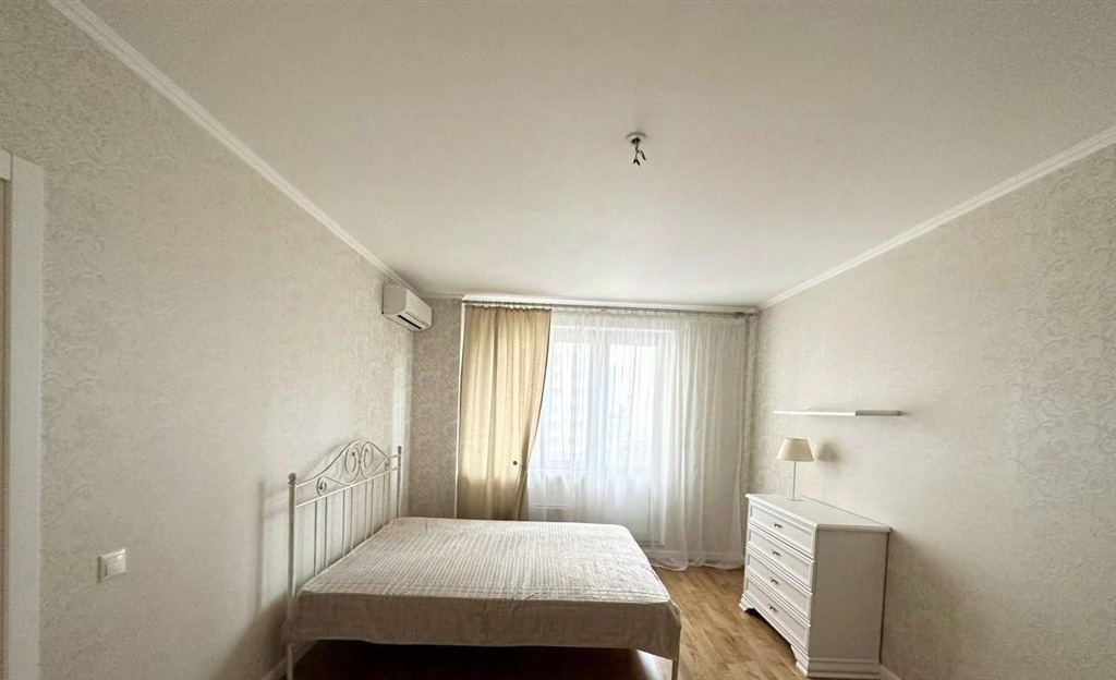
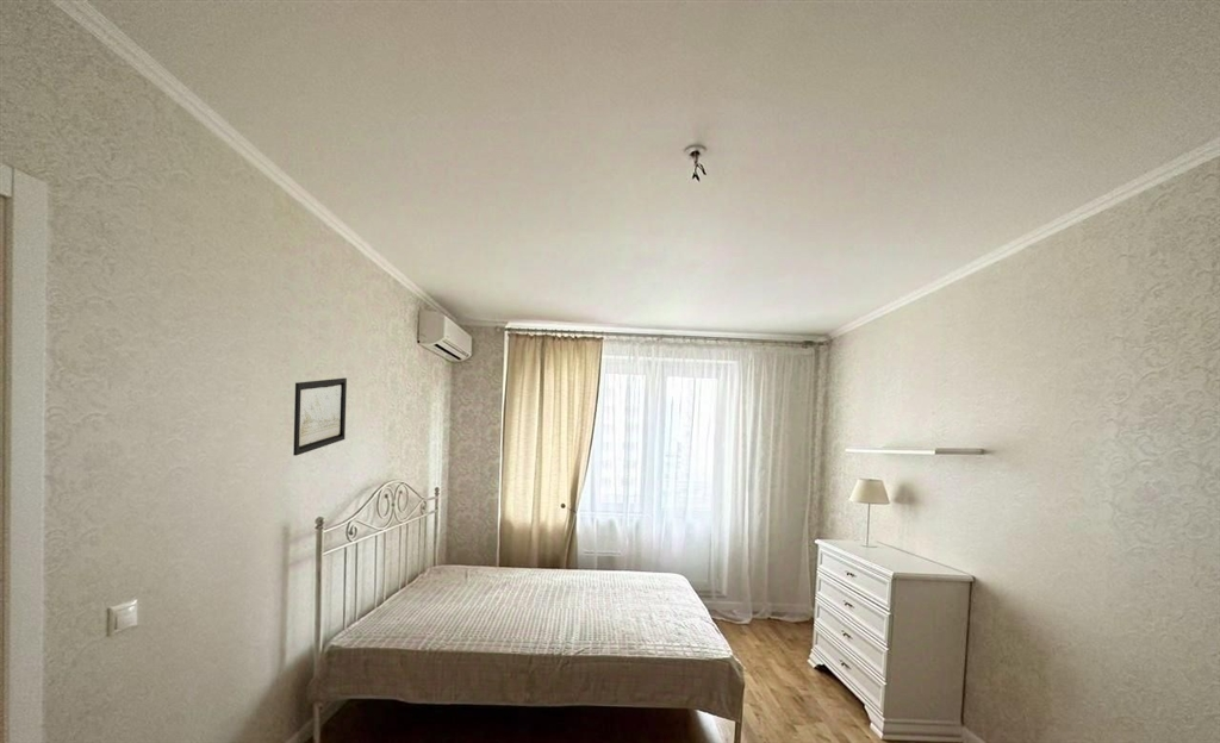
+ wall art [292,377,348,457]
